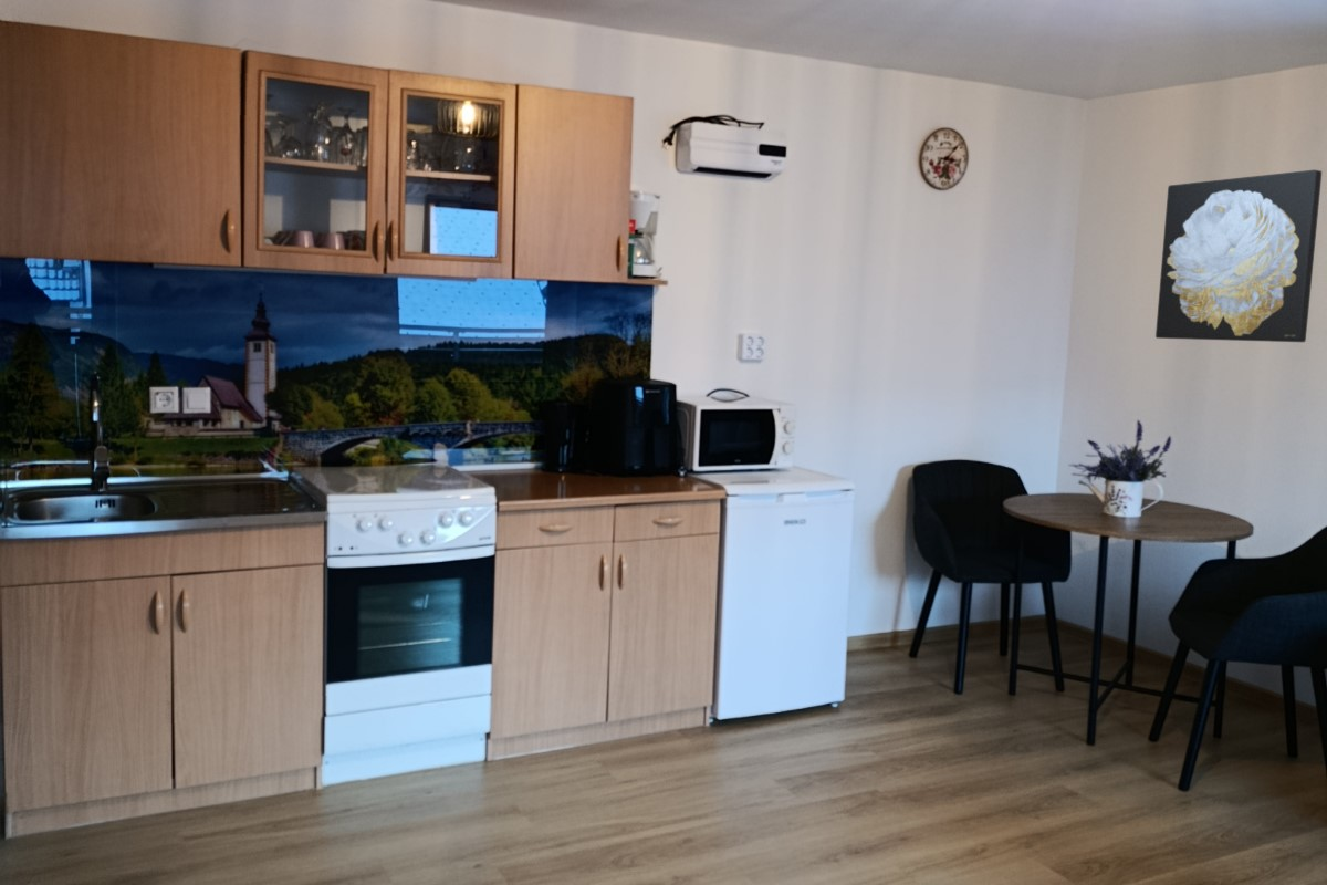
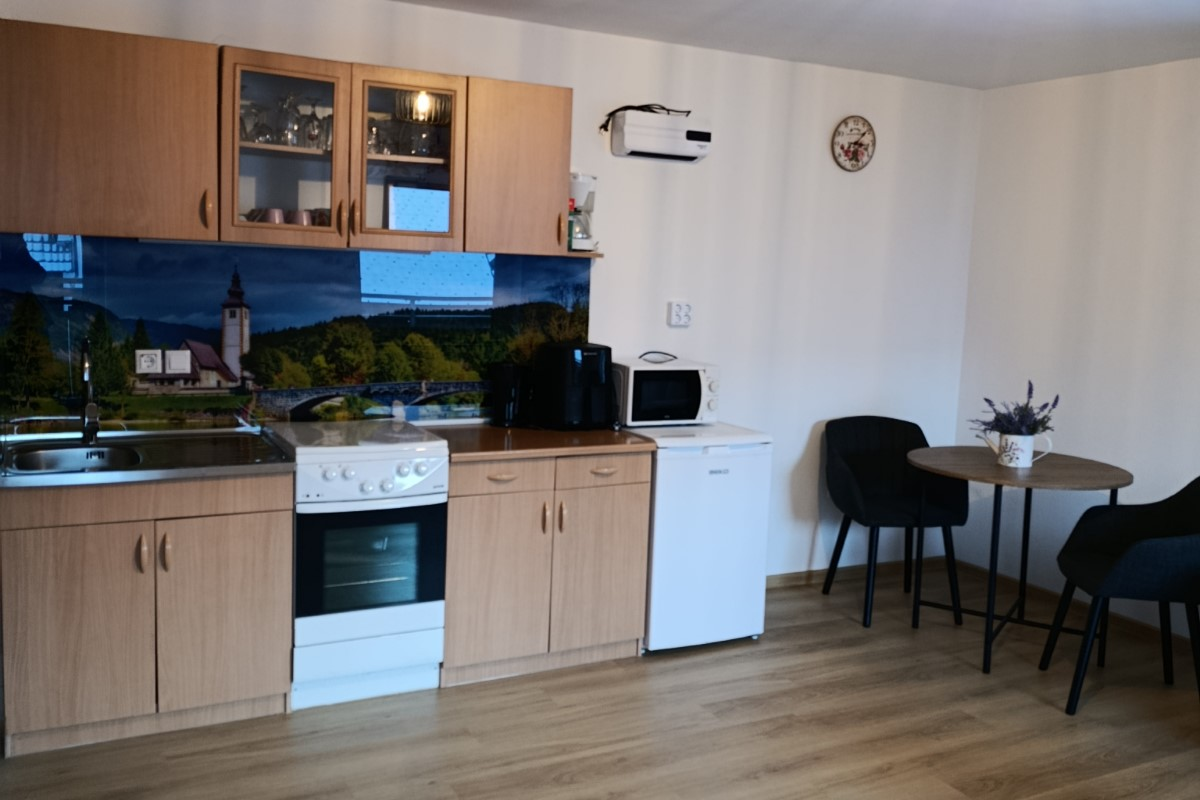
- wall art [1154,169,1323,343]
